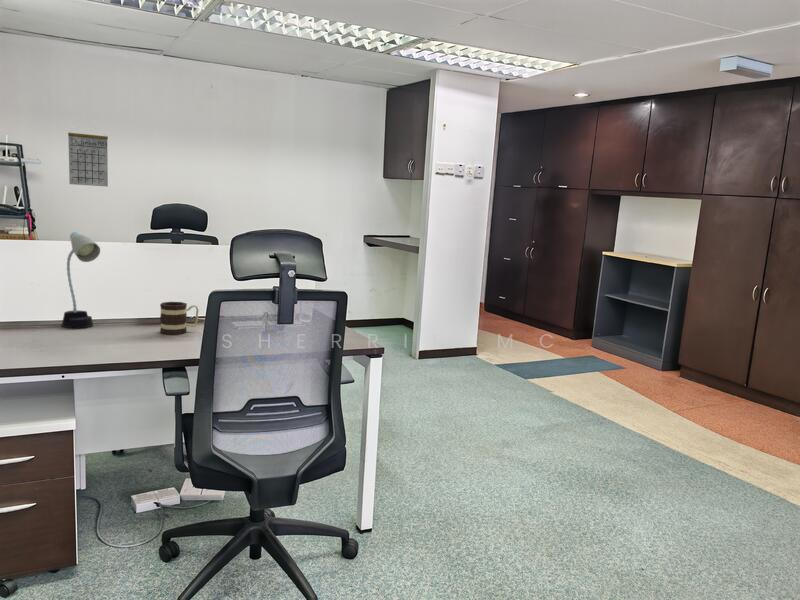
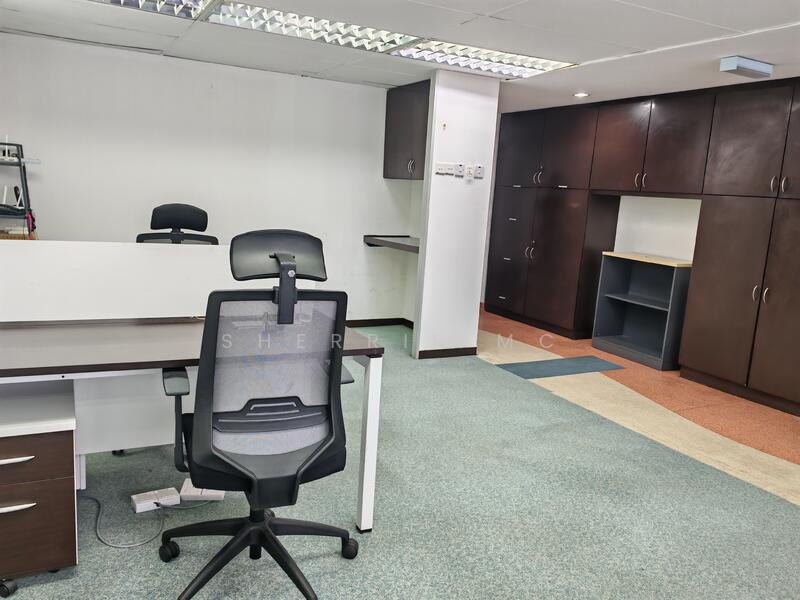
- calendar [67,125,109,188]
- desk lamp [61,231,101,329]
- mug [159,301,200,335]
